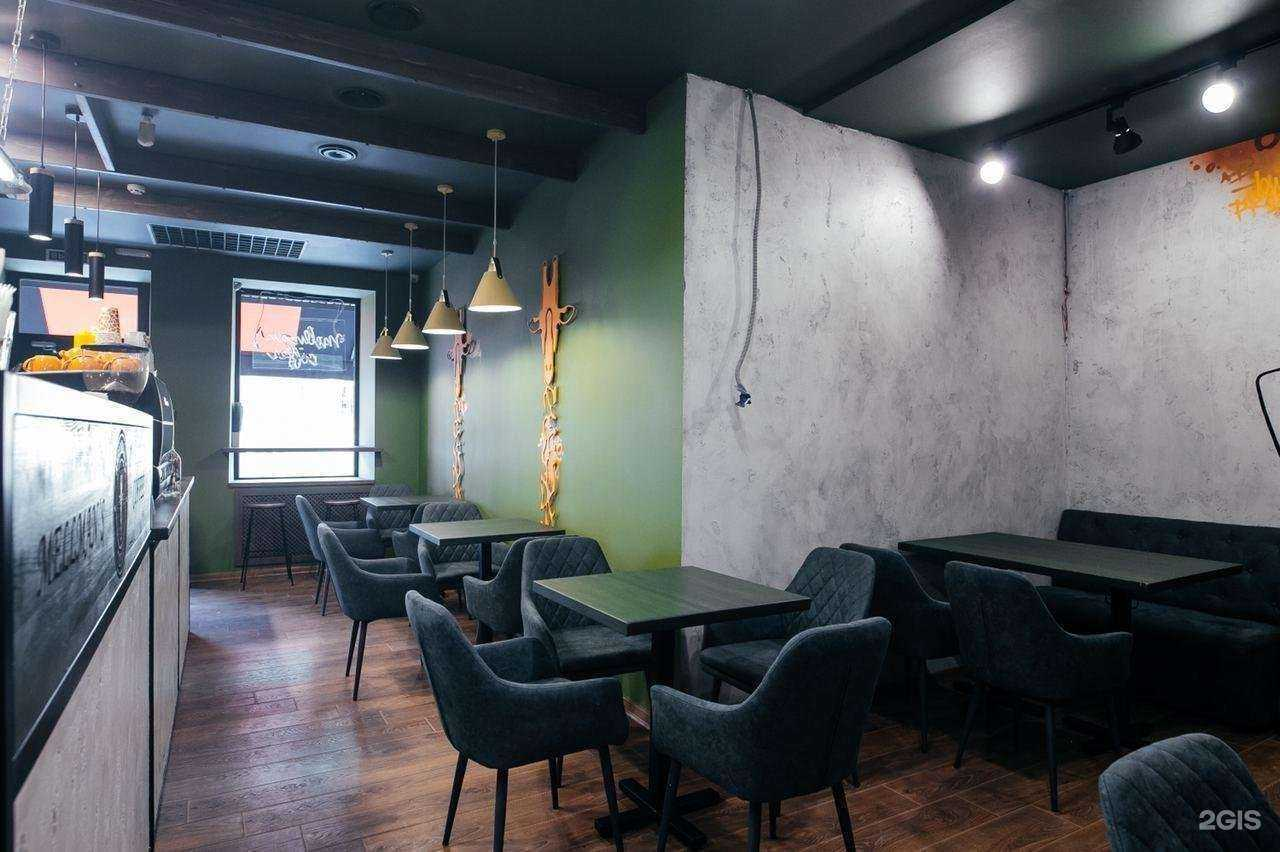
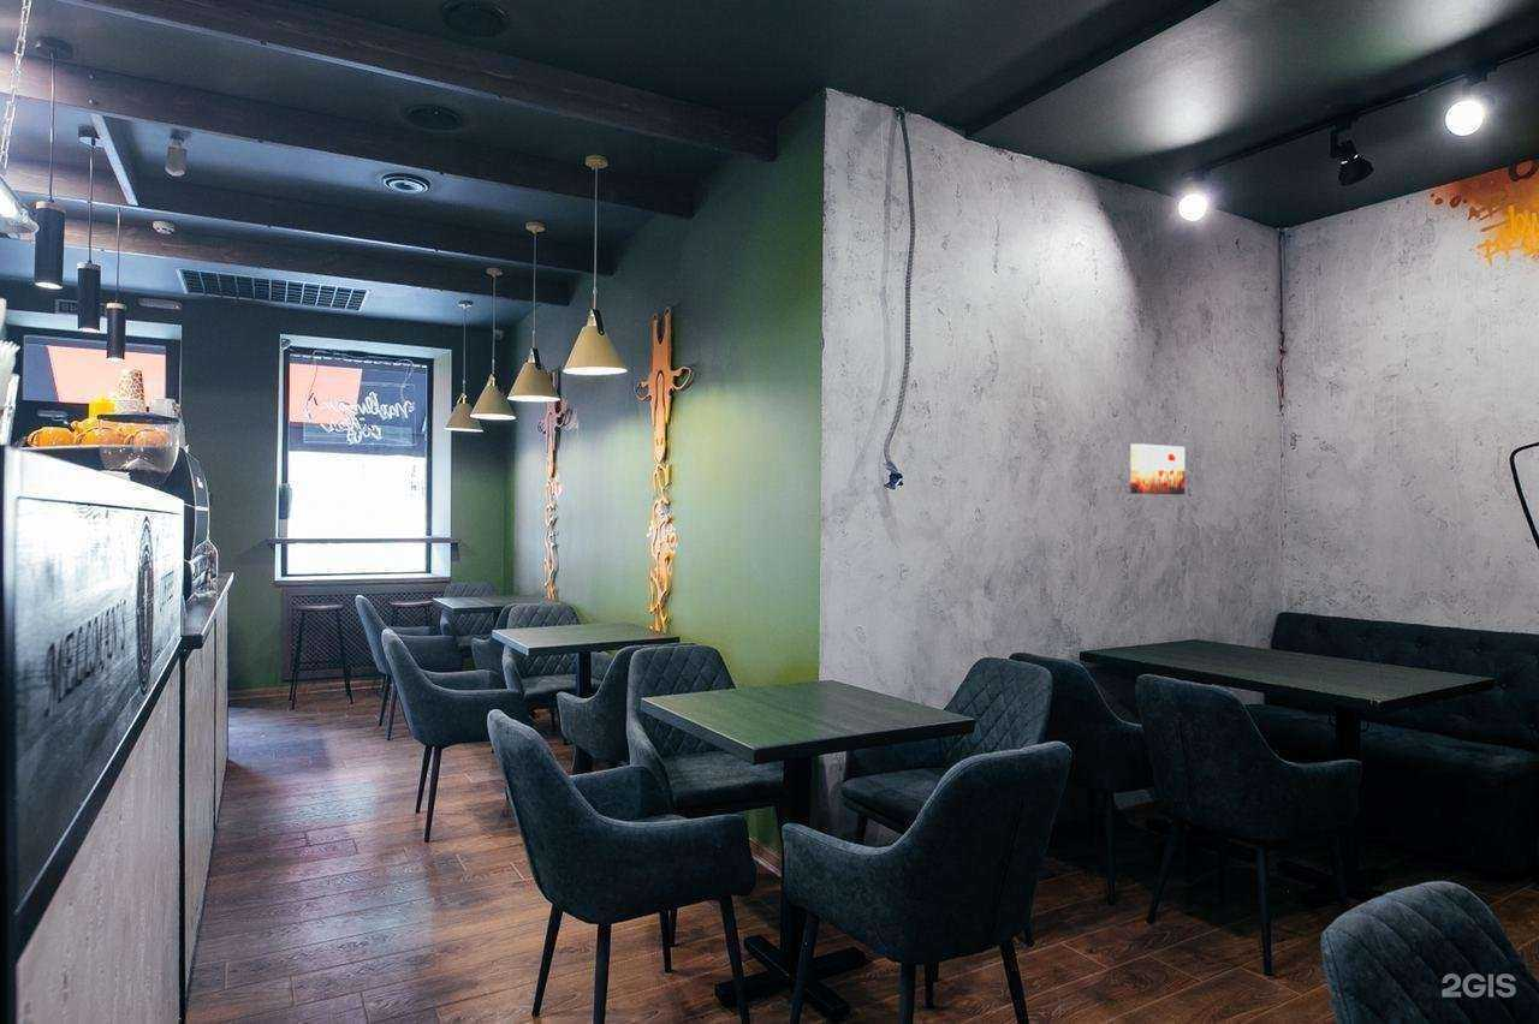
+ wall art [1129,442,1186,495]
